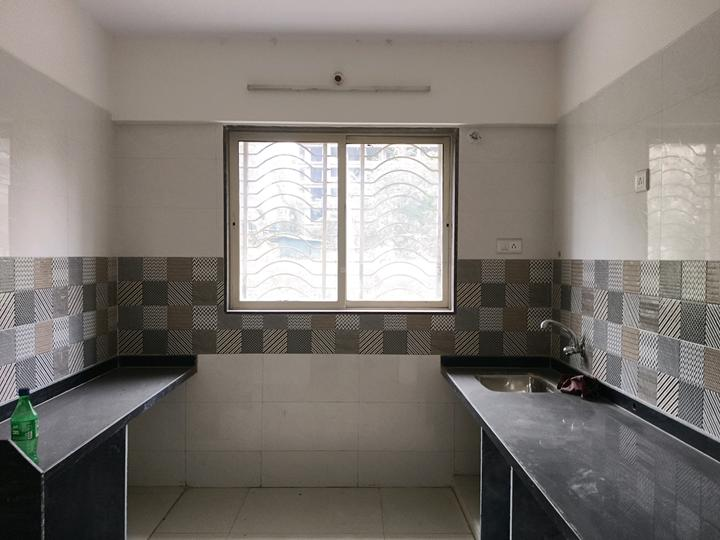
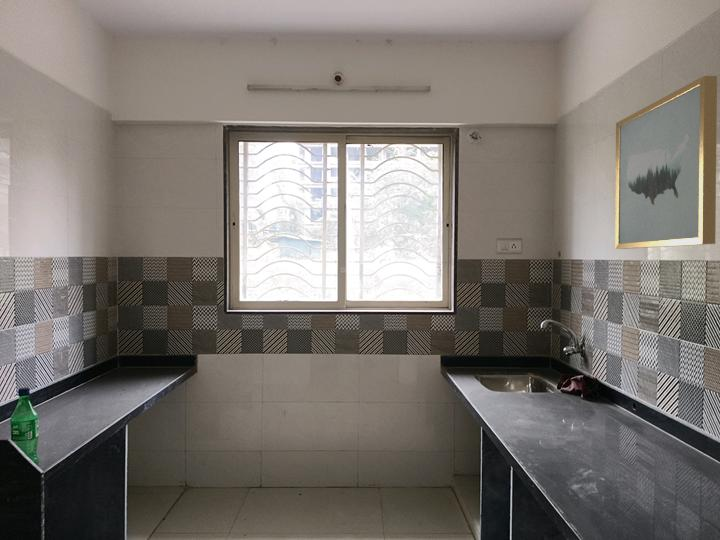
+ wall art [614,75,718,250]
